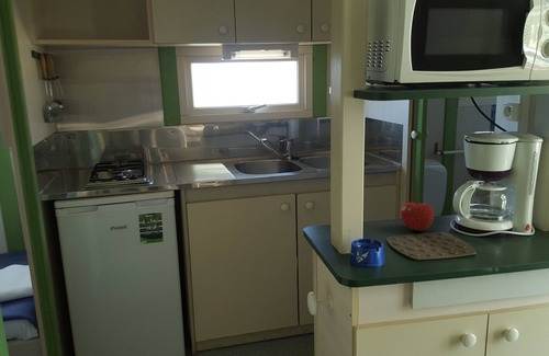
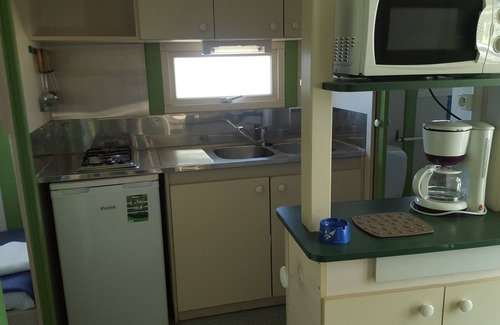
- apple [400,197,435,231]
